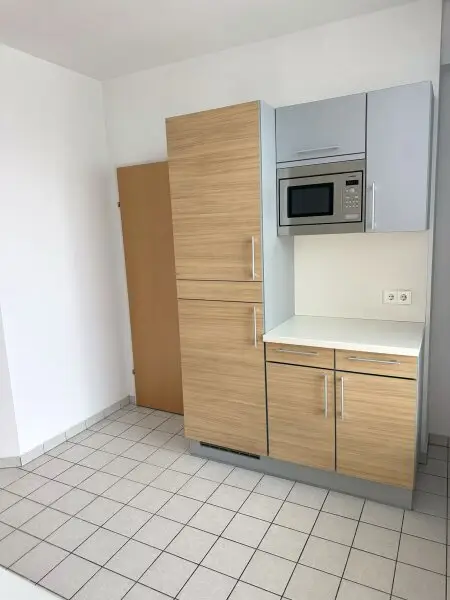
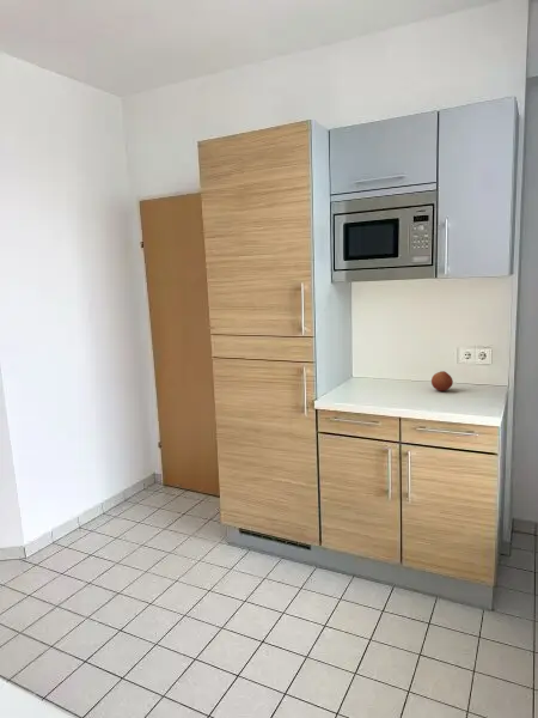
+ fruit [430,370,454,393]
